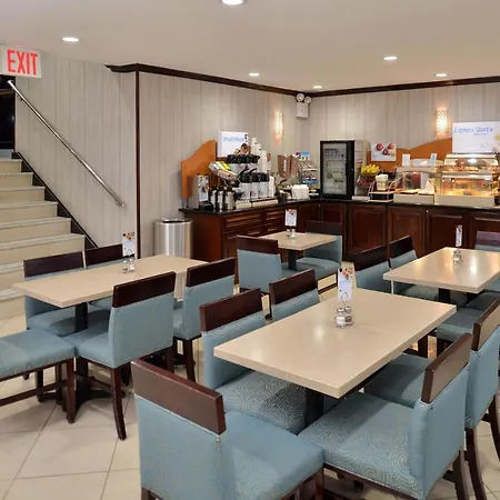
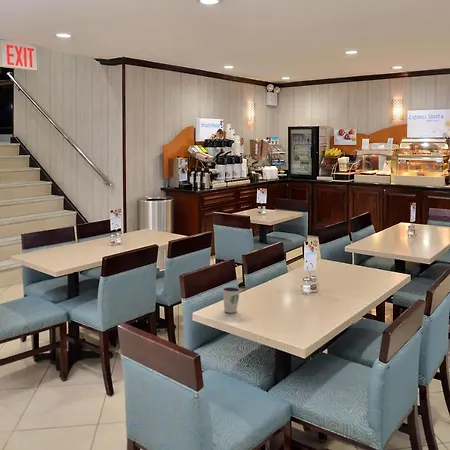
+ dixie cup [222,286,241,314]
